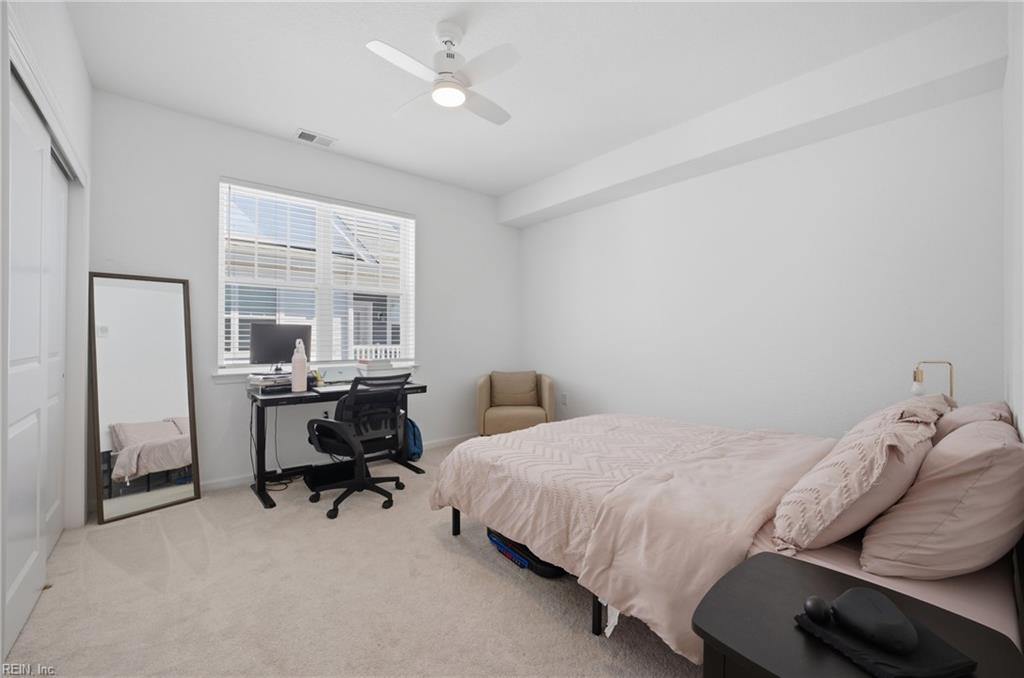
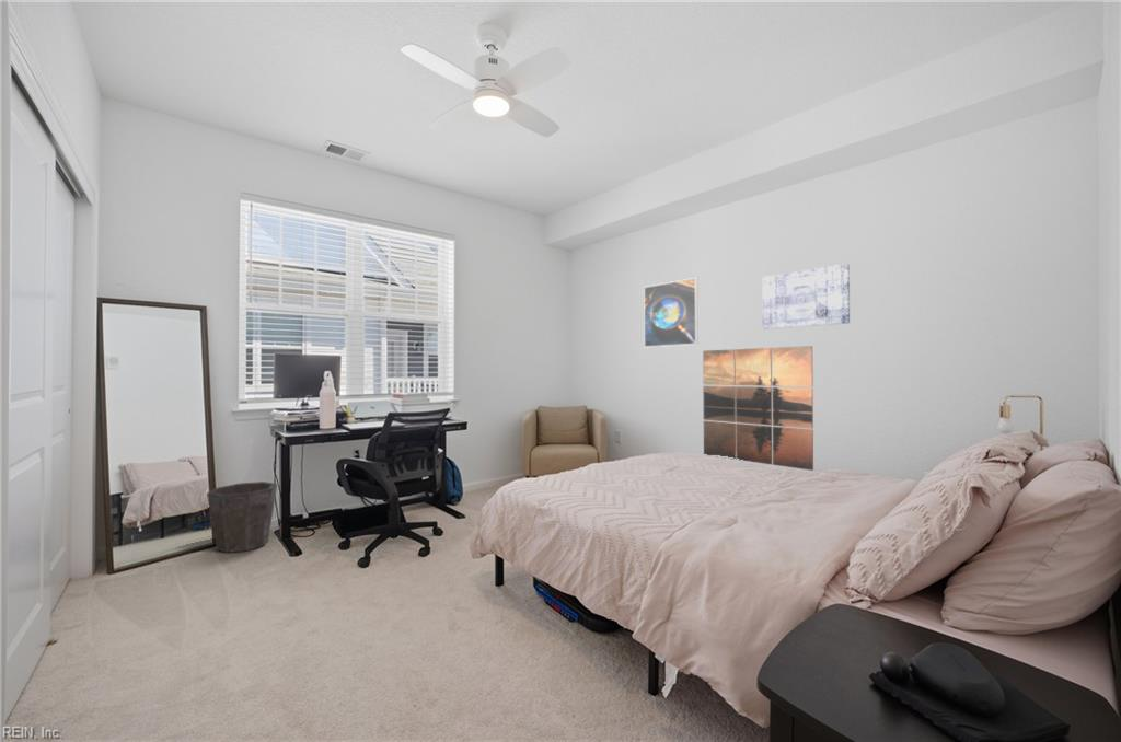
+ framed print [643,277,700,348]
+ waste bin [206,480,278,554]
+ wall art [702,345,814,472]
+ wall art [761,263,851,331]
